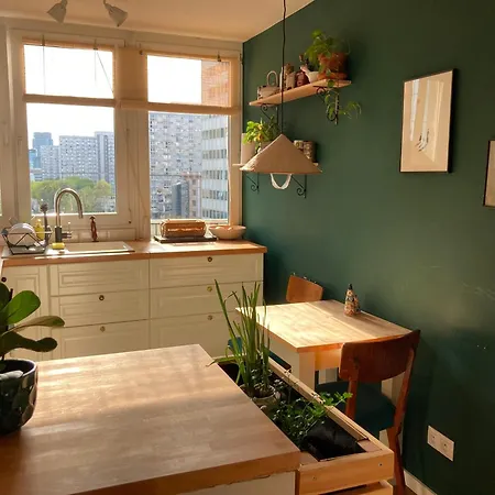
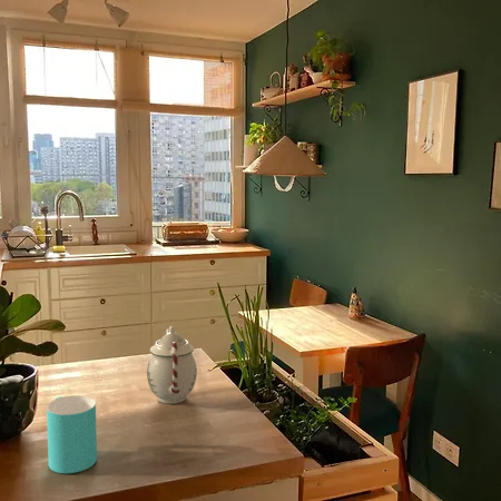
+ teapot [146,325,198,405]
+ cup [46,394,98,474]
